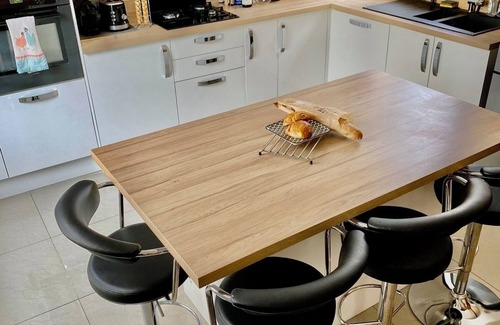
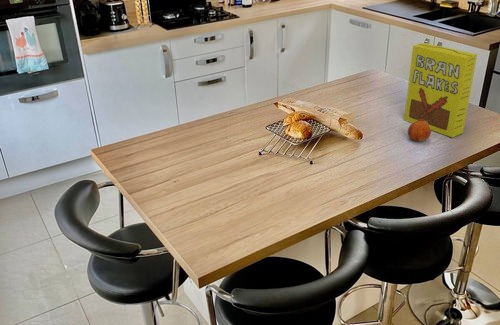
+ cereal box [403,42,478,139]
+ fruit [407,120,432,142]
